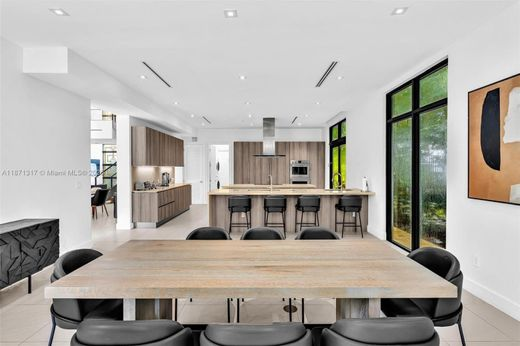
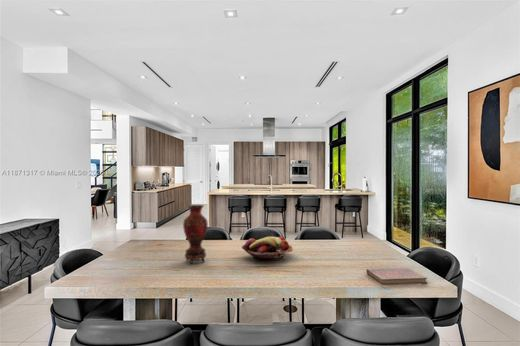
+ vase [182,204,209,265]
+ fruit basket [241,235,294,261]
+ diary [365,267,428,285]
